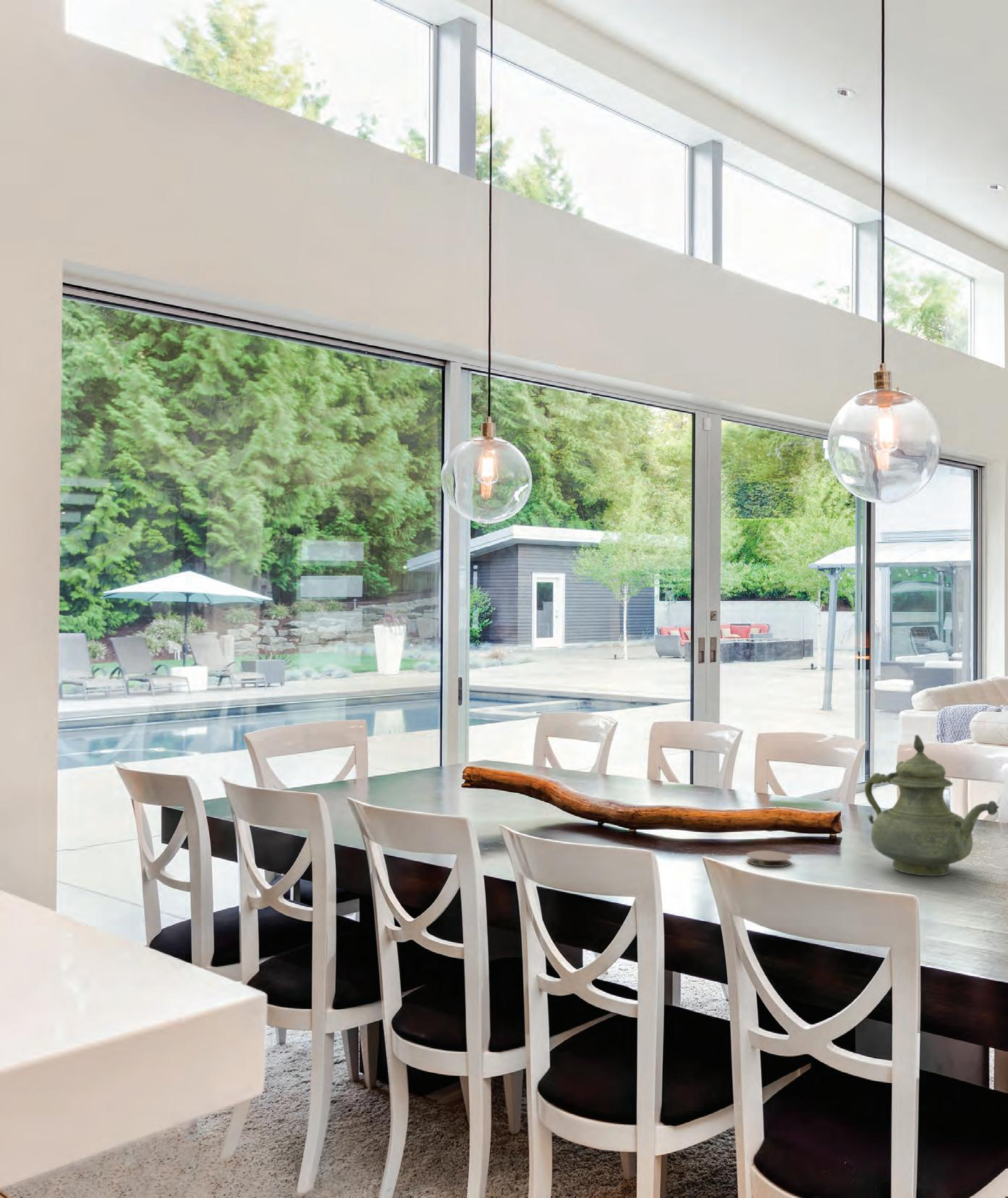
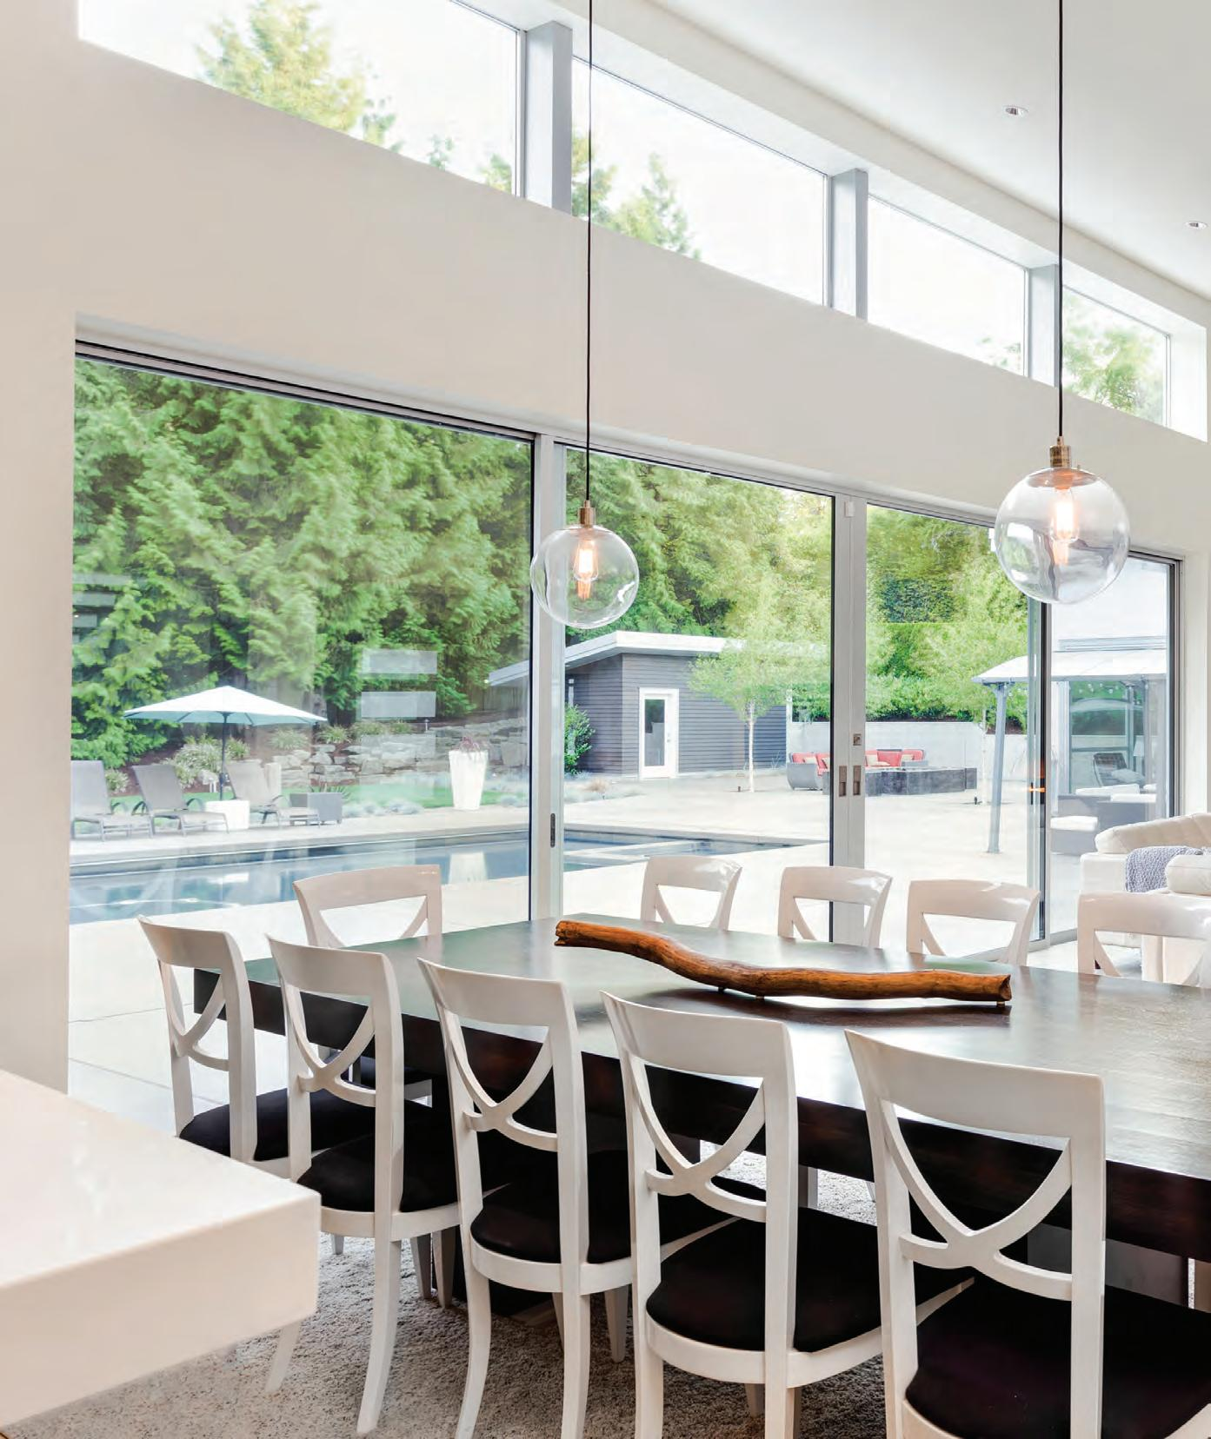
- coaster [746,850,792,867]
- teapot [864,734,1000,876]
